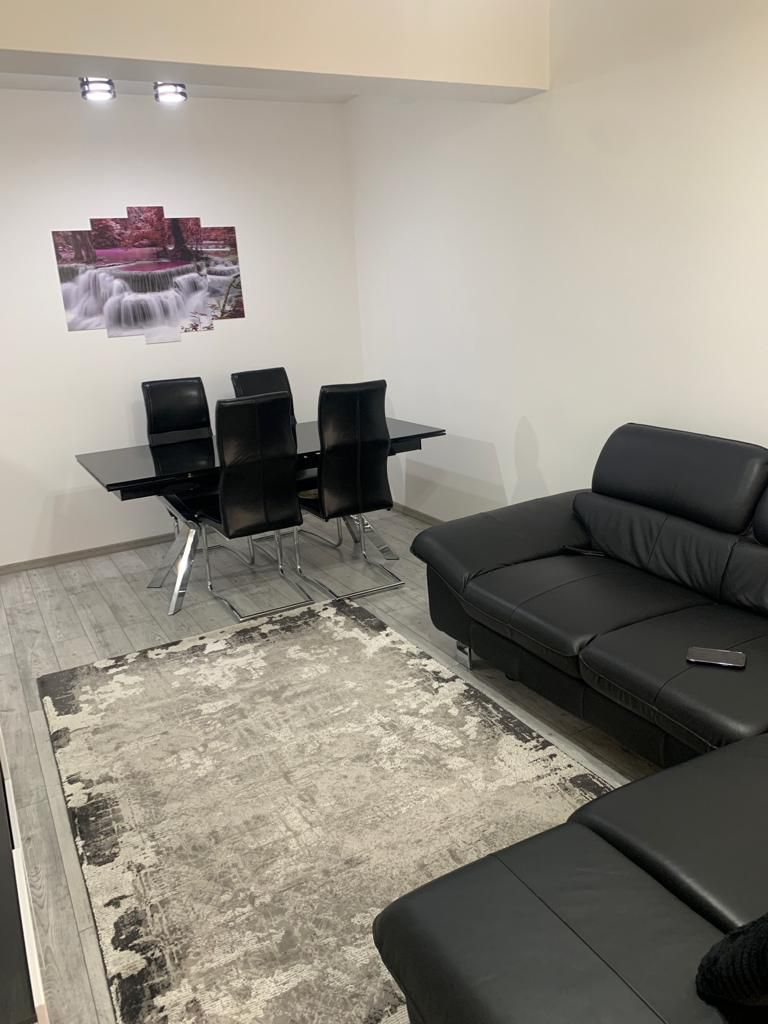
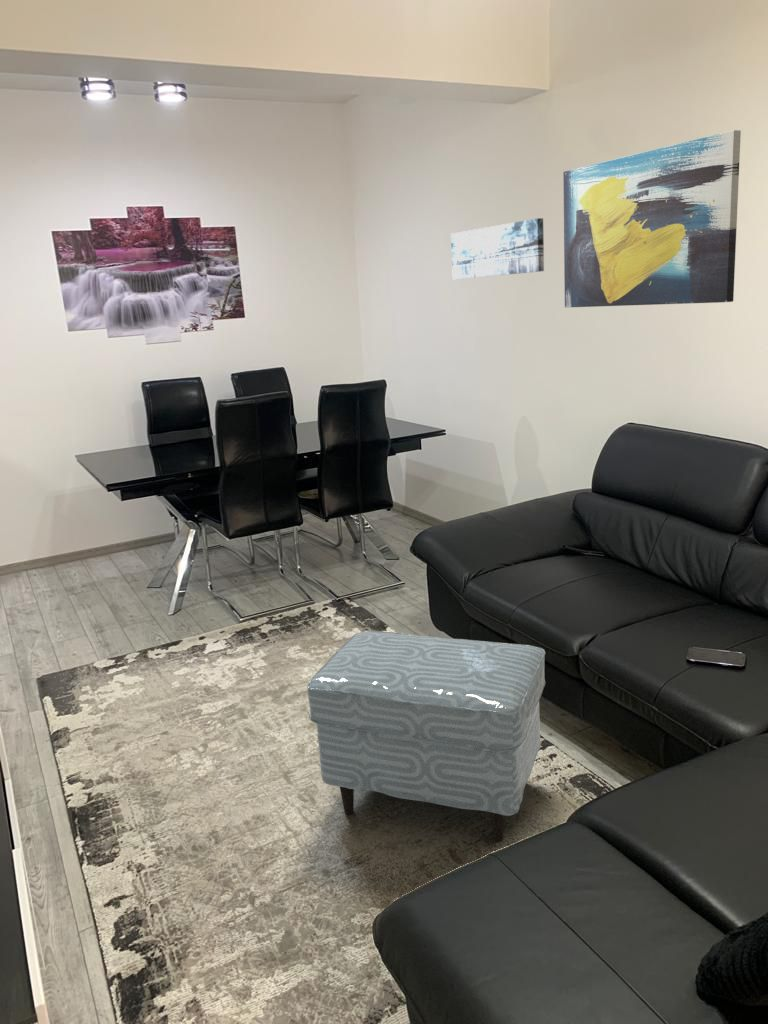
+ wall art [562,129,742,308]
+ wall art [450,217,545,280]
+ footstool [306,630,546,843]
